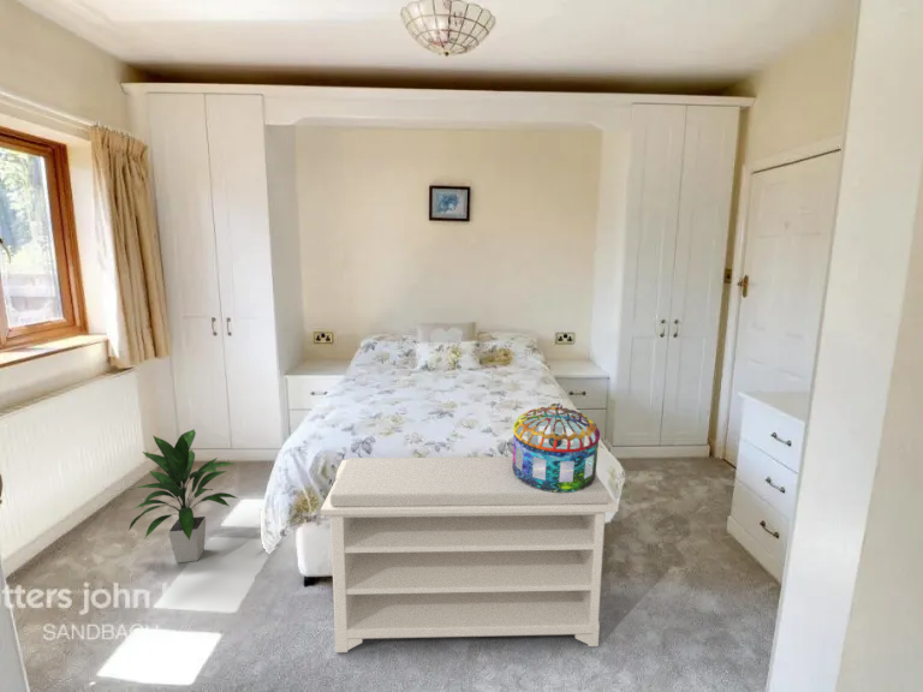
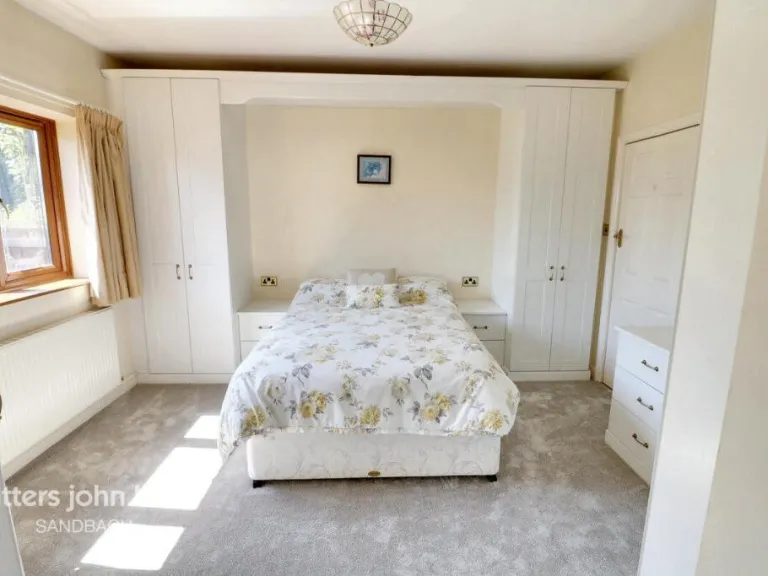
- bench [320,455,619,654]
- indoor plant [127,428,239,563]
- decorative box [512,401,601,493]
